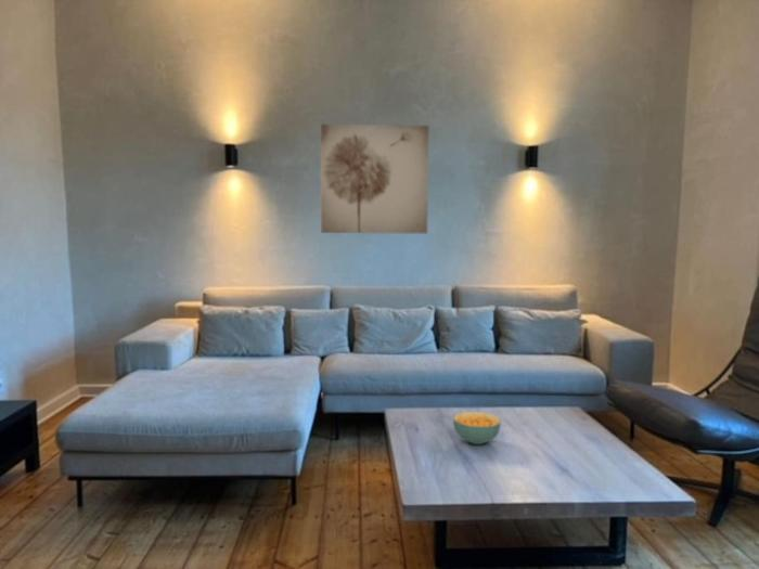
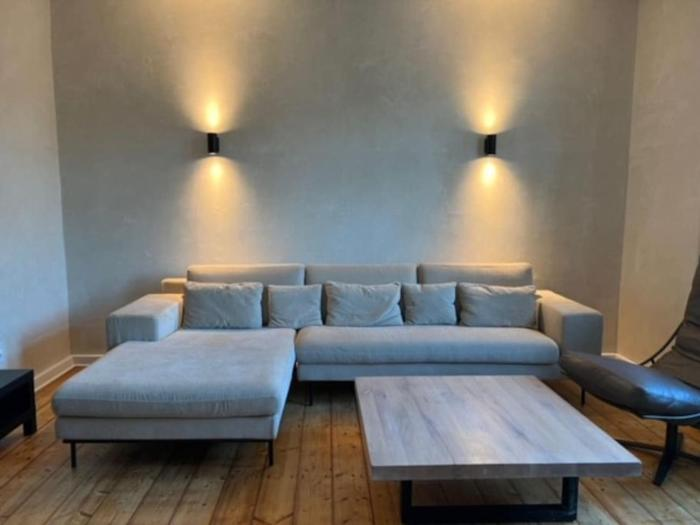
- cereal bowl [452,411,502,445]
- wall art [320,124,429,235]
